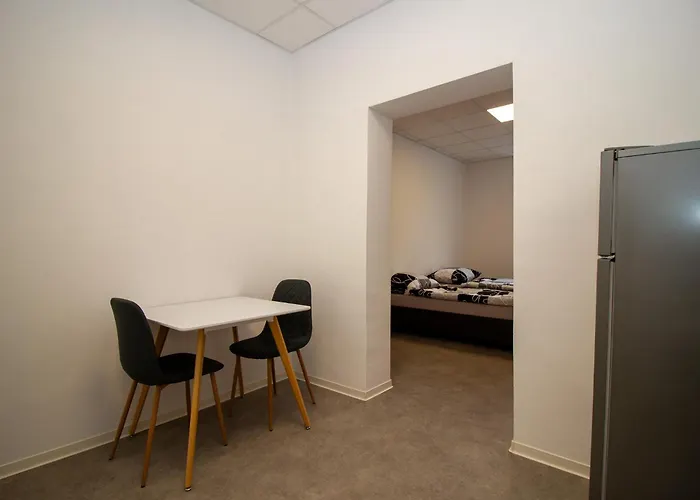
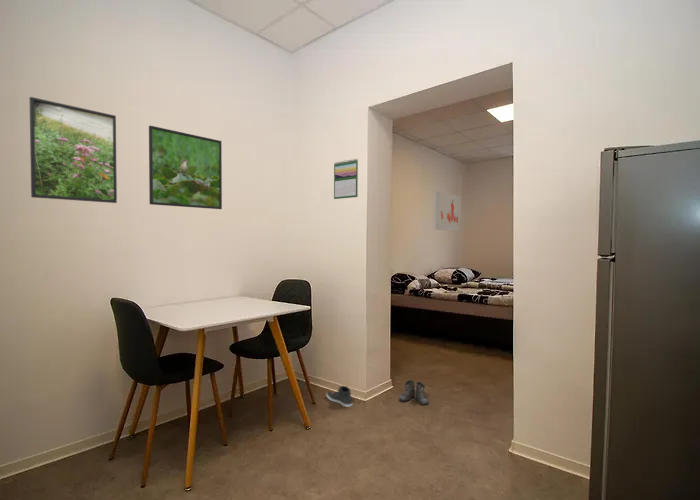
+ wall art [432,191,462,232]
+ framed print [28,96,118,204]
+ calendar [333,158,359,200]
+ sneaker [325,385,354,408]
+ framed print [148,125,223,210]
+ boots [399,379,431,406]
